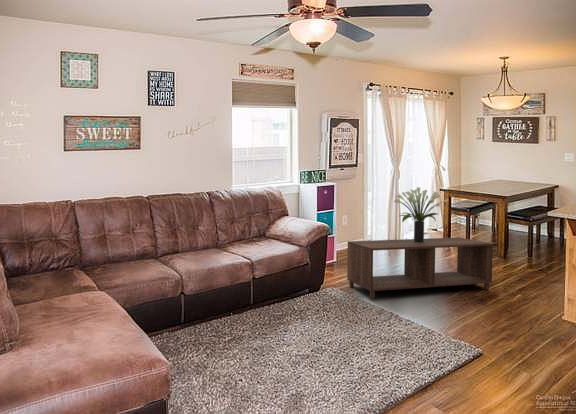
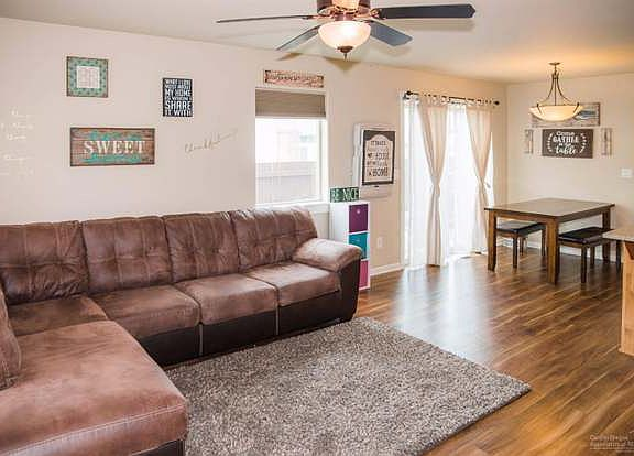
- potted plant [393,186,449,243]
- coffee table [346,236,494,299]
